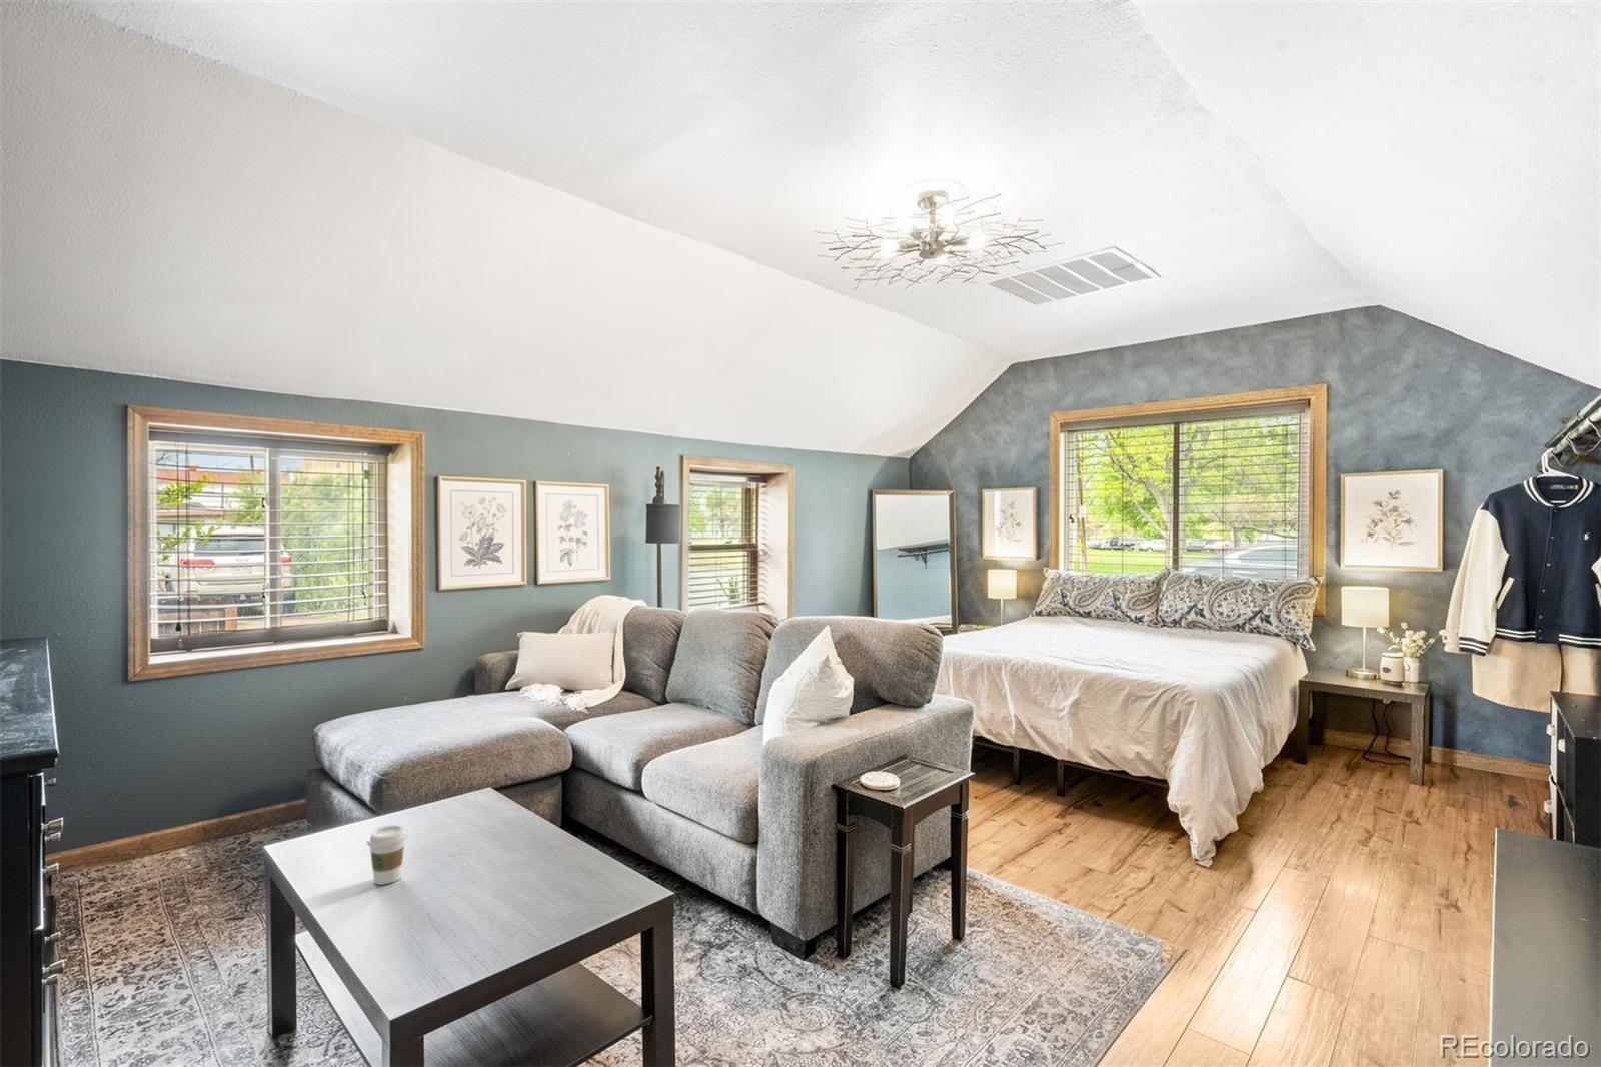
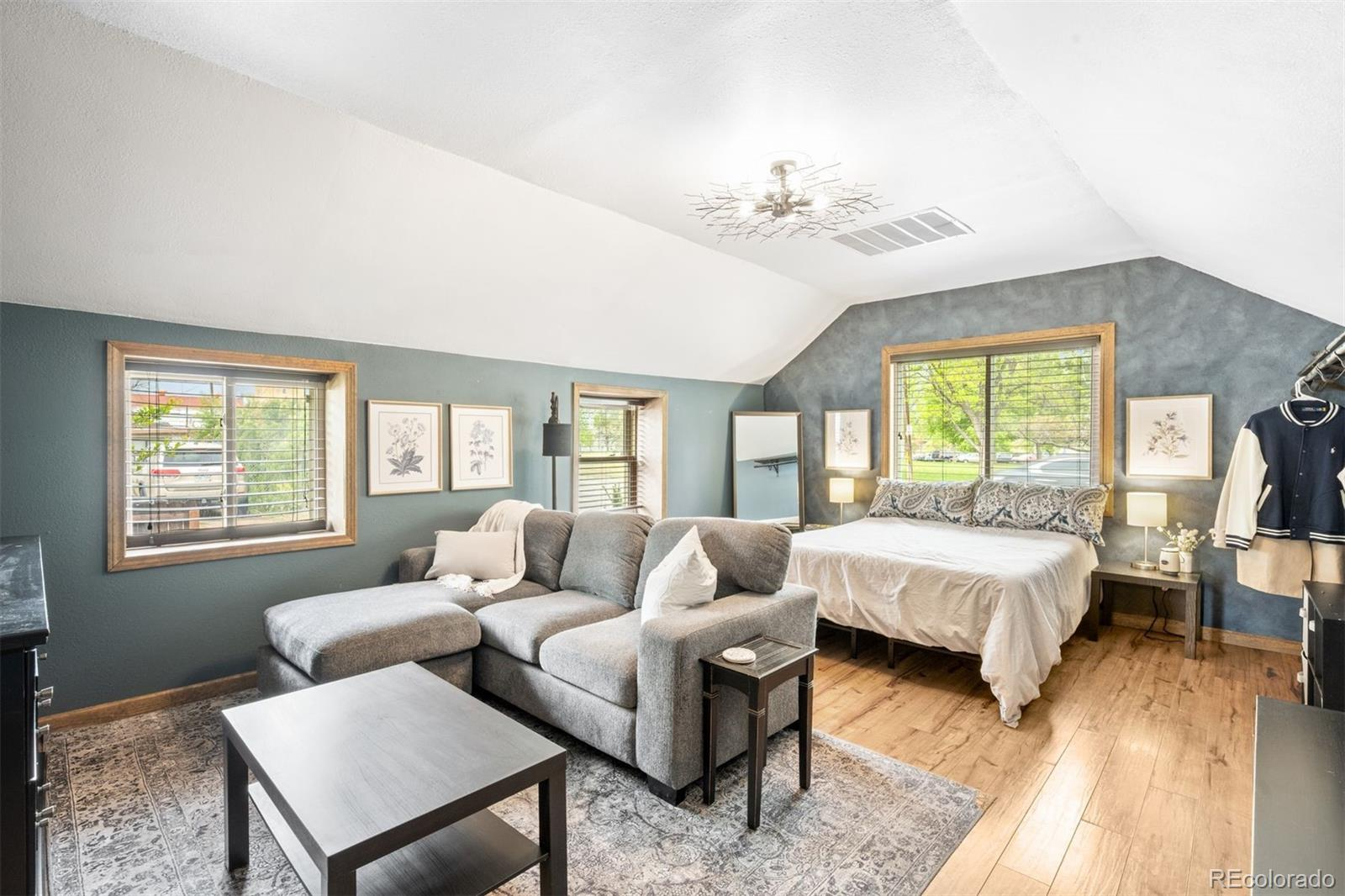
- coffee cup [367,824,408,886]
